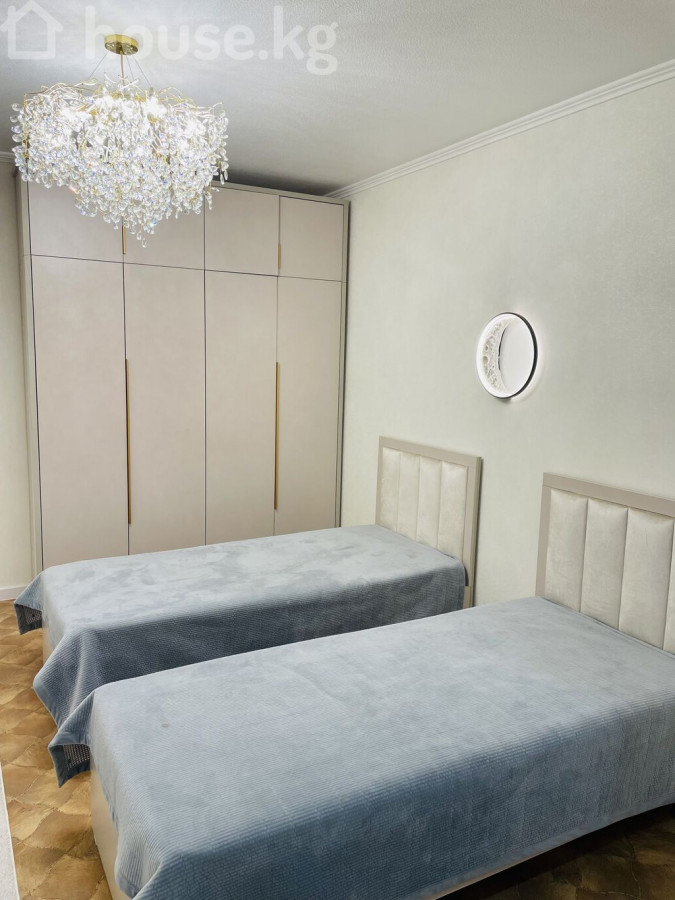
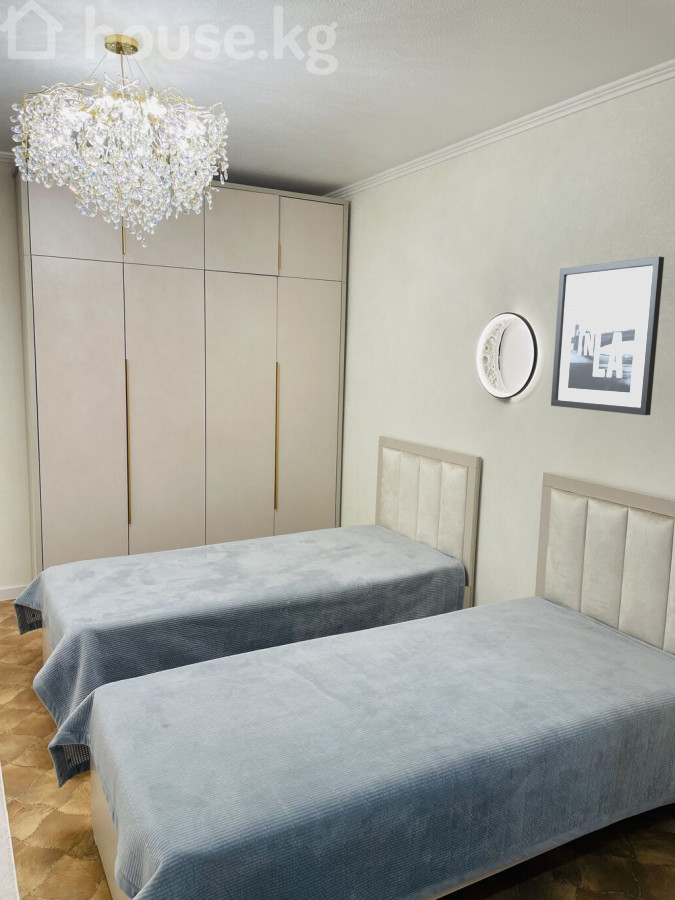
+ wall art [550,256,665,416]
